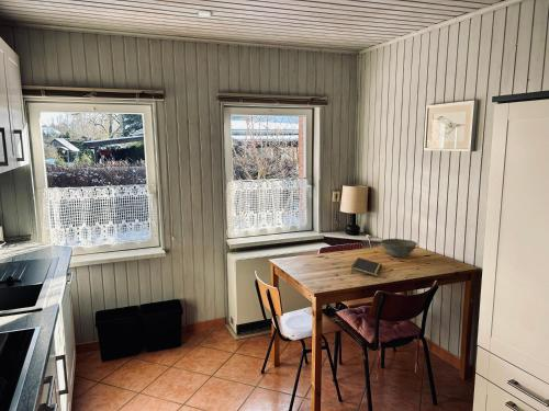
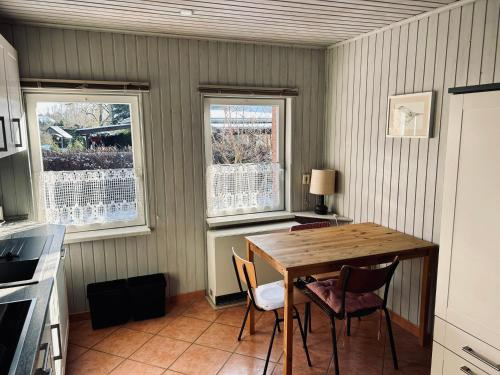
- bowl [379,238,418,259]
- notepad [350,256,383,277]
